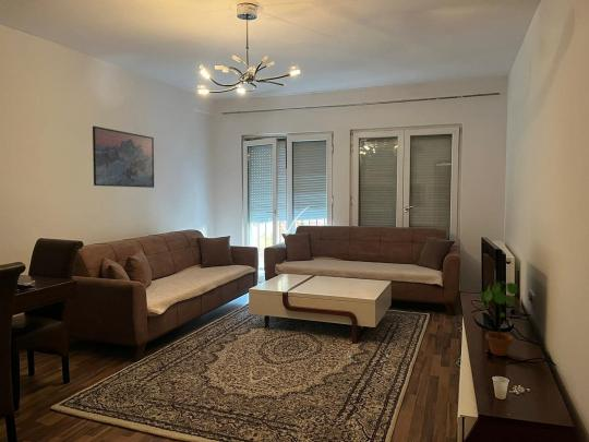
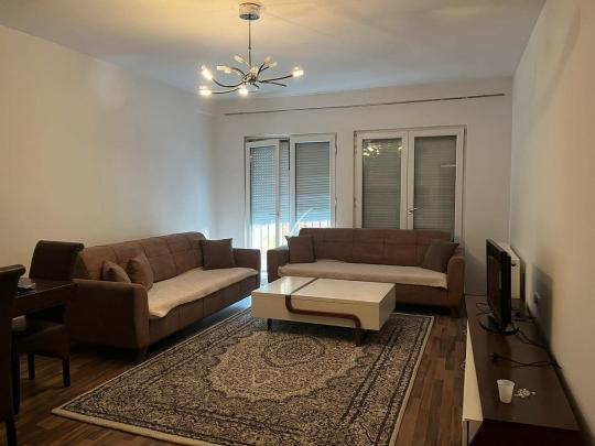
- potted plant [480,280,519,357]
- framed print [92,126,155,189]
